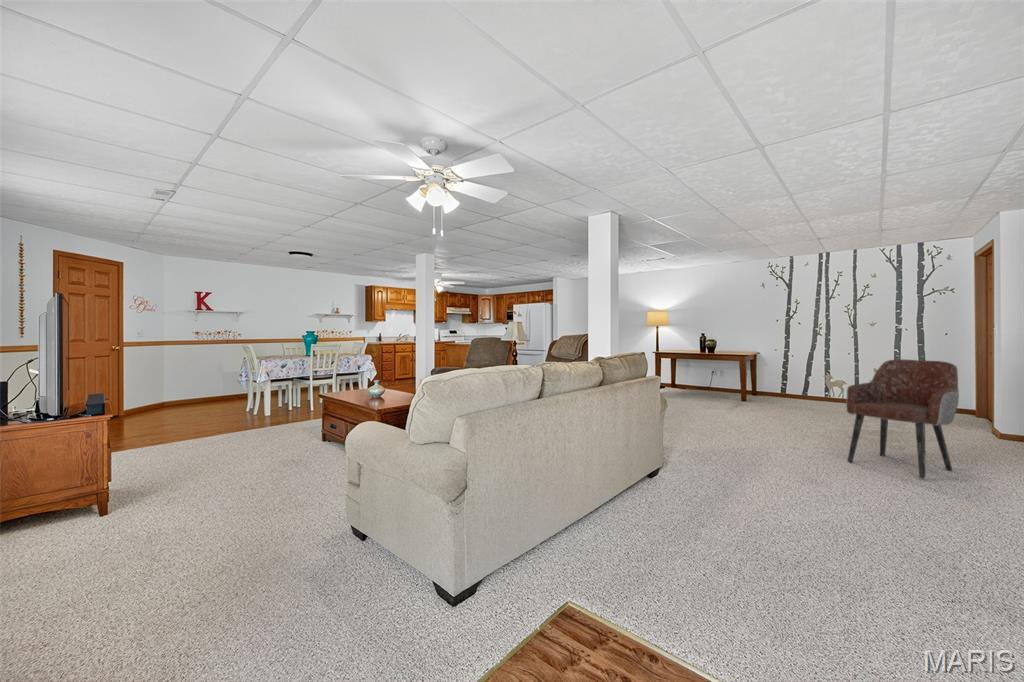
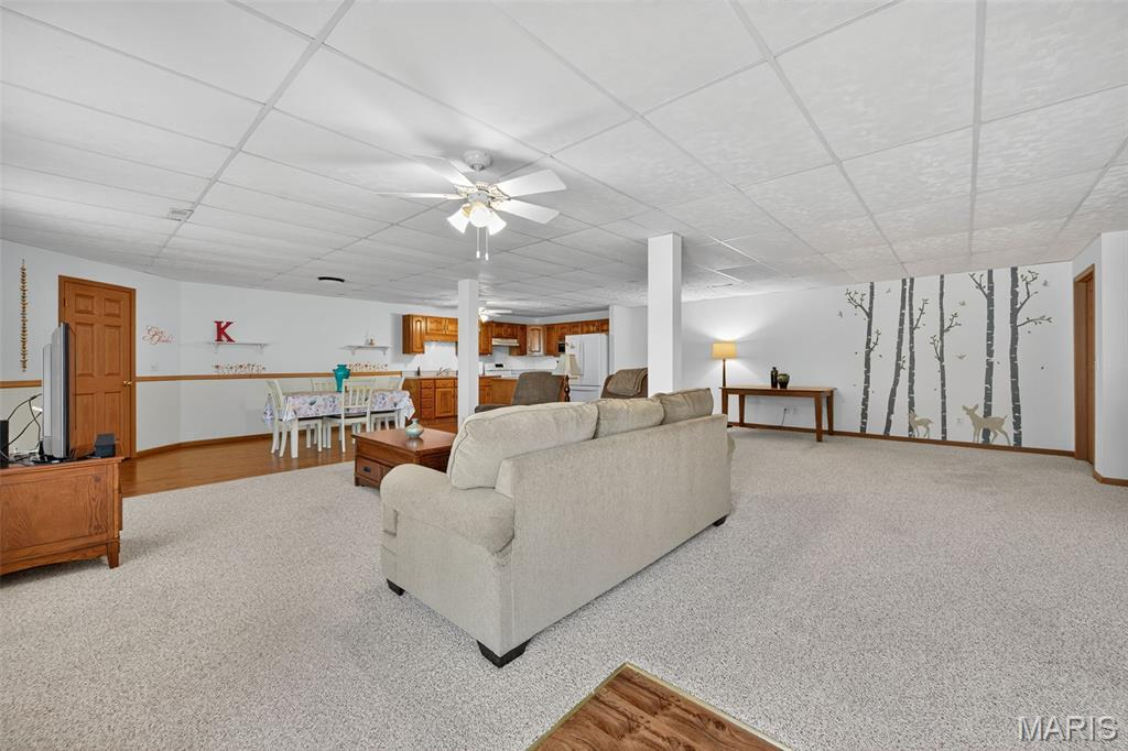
- armchair [845,358,960,480]
